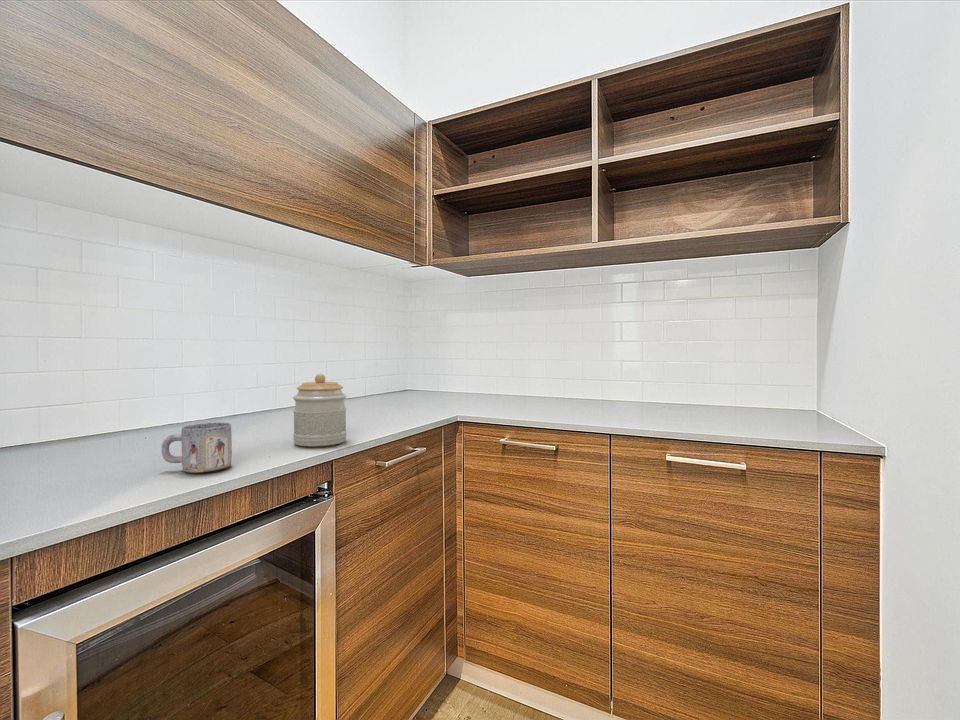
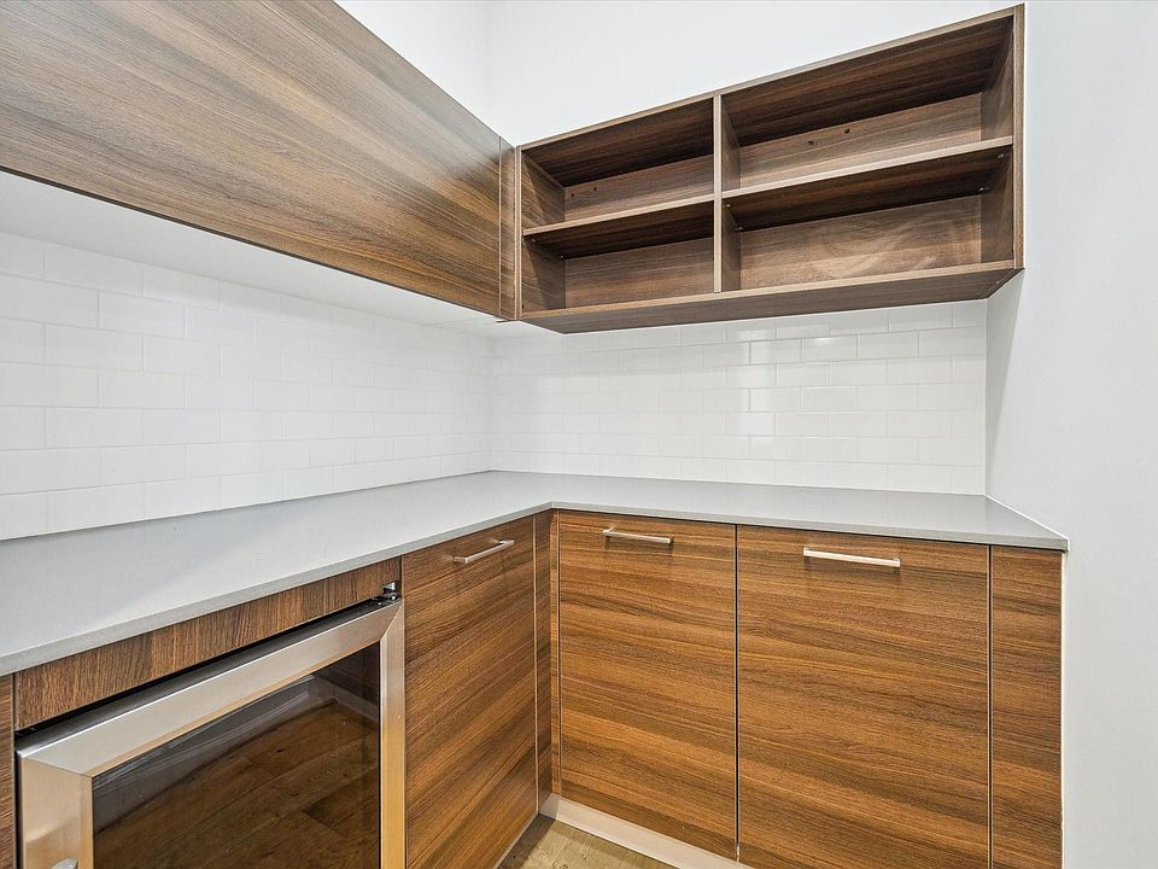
- mug [161,421,233,474]
- jar [292,373,348,447]
